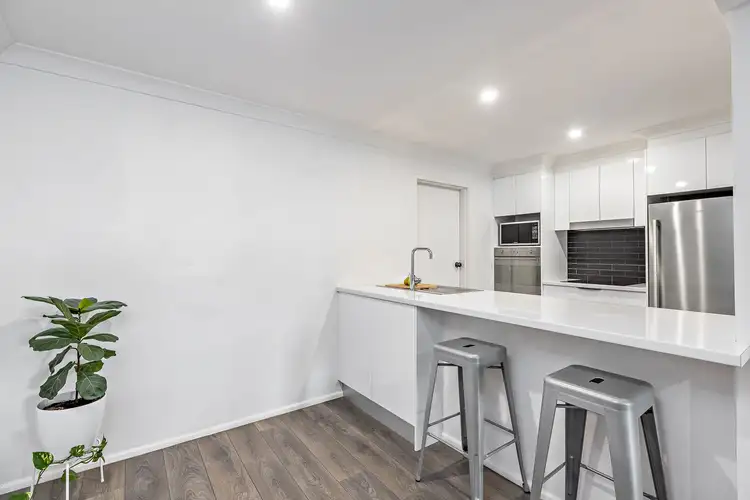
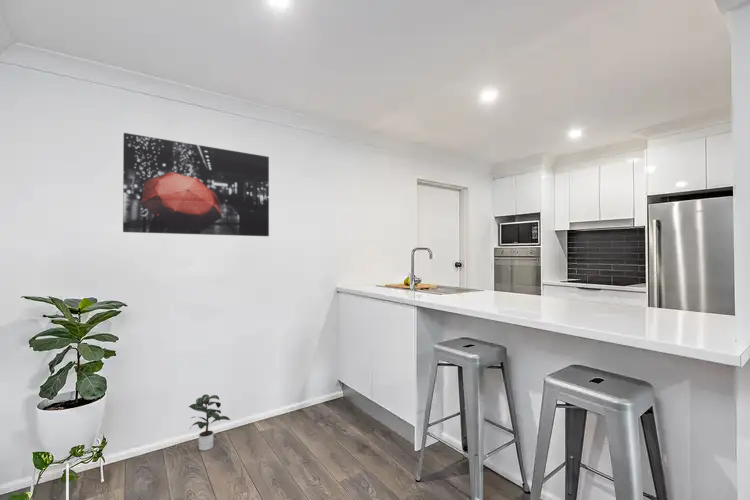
+ wall art [122,132,270,237]
+ potted plant [188,394,231,452]
